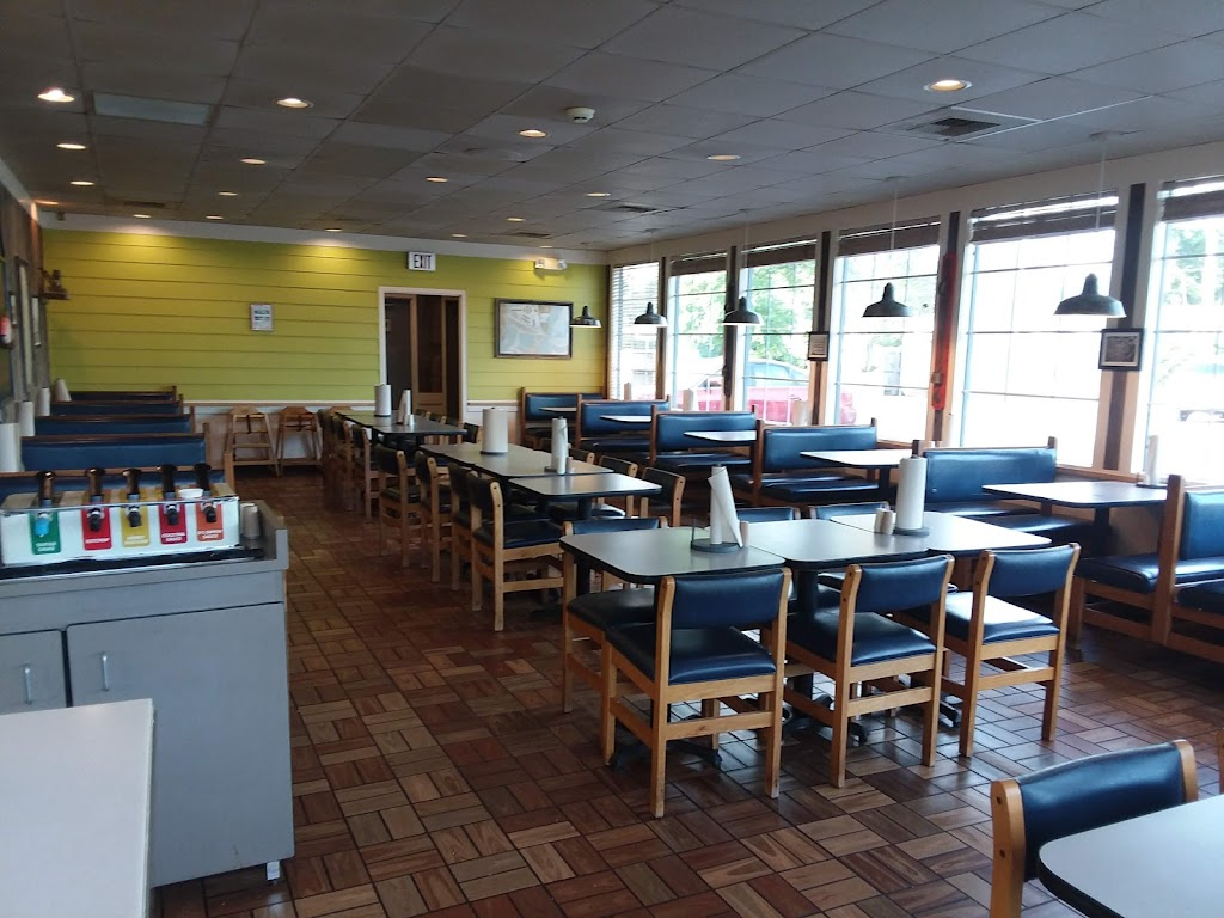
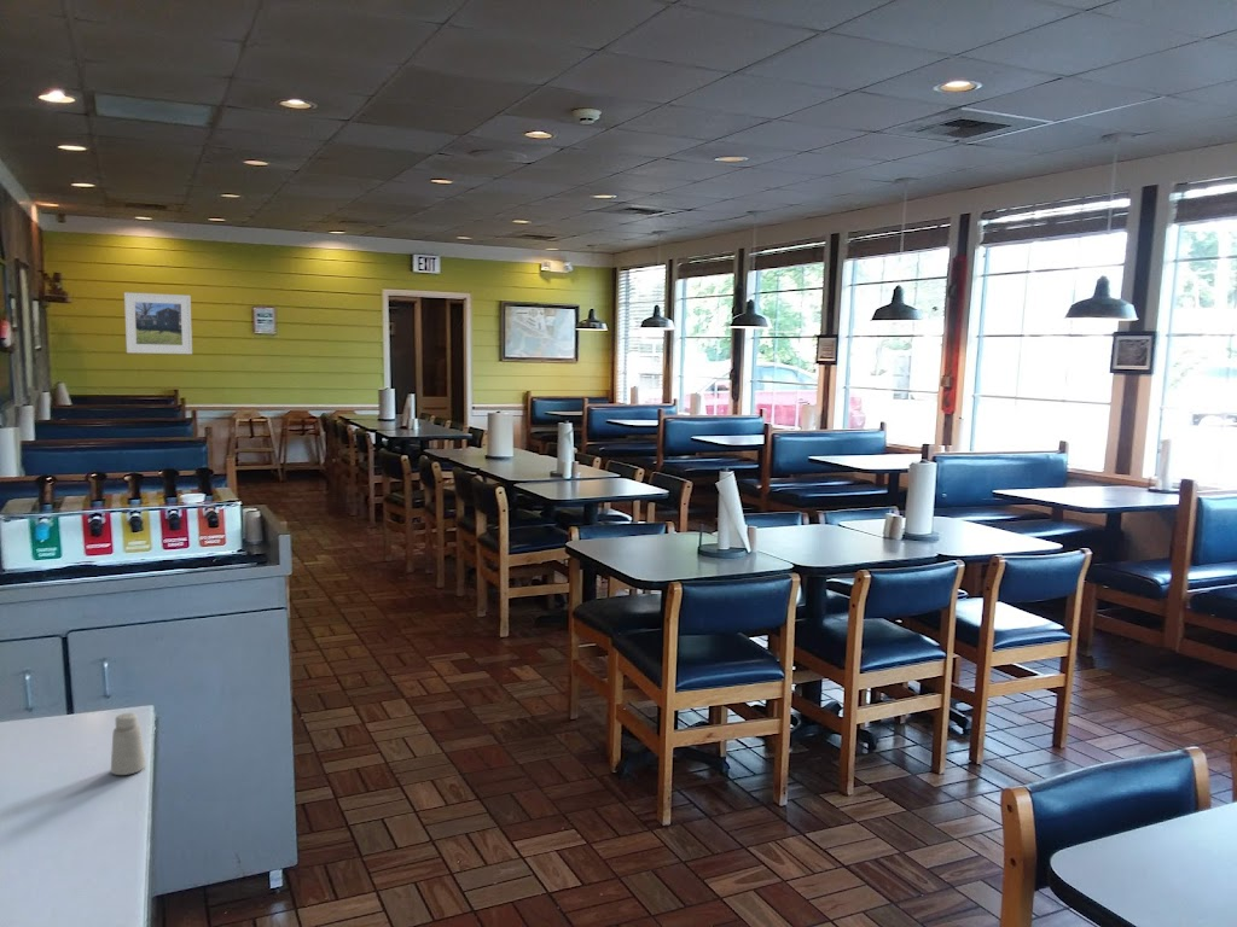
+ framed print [123,291,193,355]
+ saltshaker [110,711,147,776]
